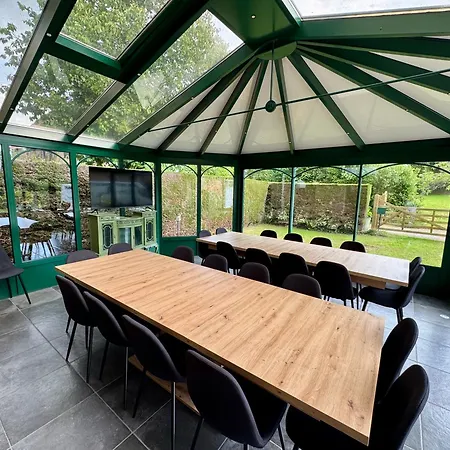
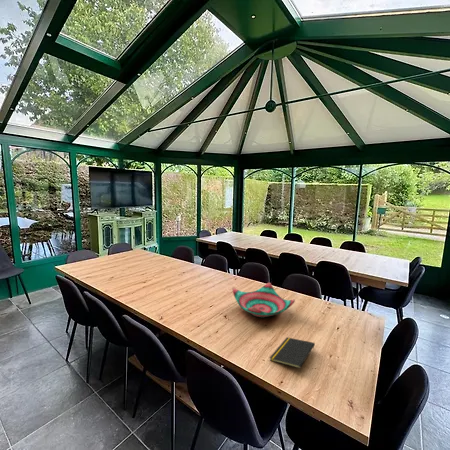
+ notepad [269,336,316,369]
+ decorative bowl [232,282,296,319]
